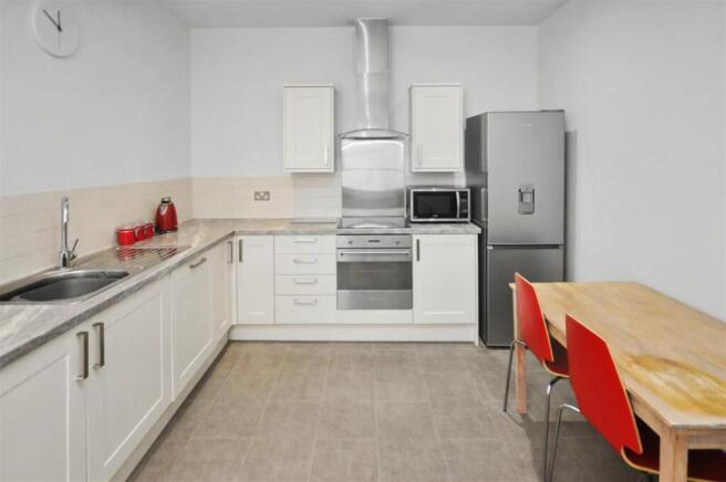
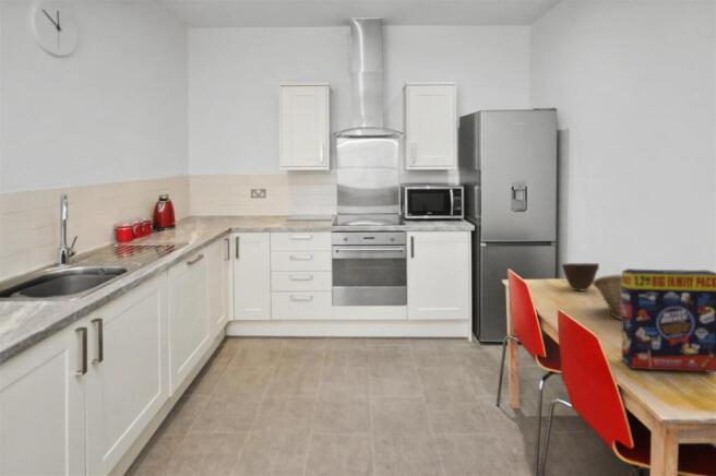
+ cereal box [621,267,716,373]
+ fruit basket [592,273,622,321]
+ bowl [561,262,600,291]
